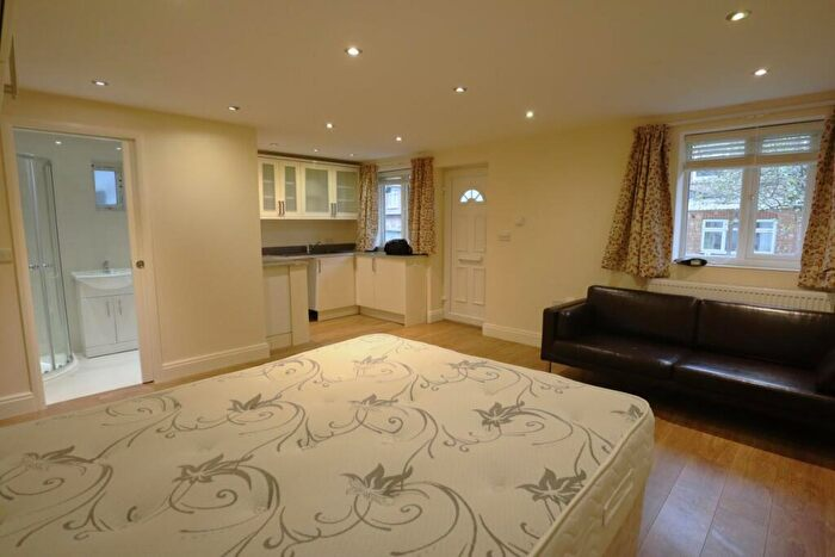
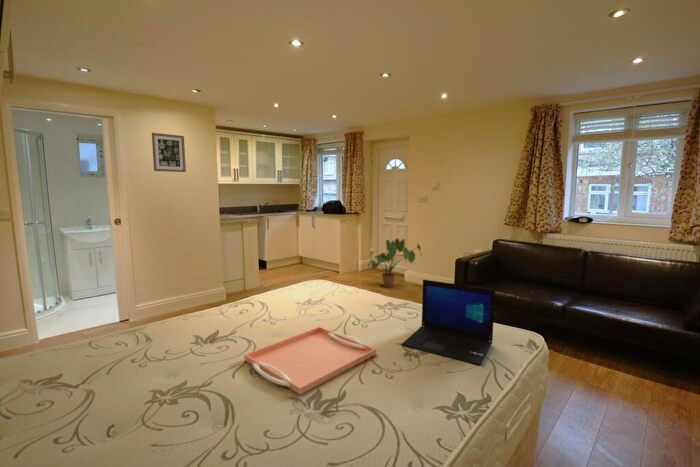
+ laptop [401,279,496,367]
+ serving tray [243,326,377,396]
+ wall art [151,132,187,173]
+ house plant [367,238,423,288]
